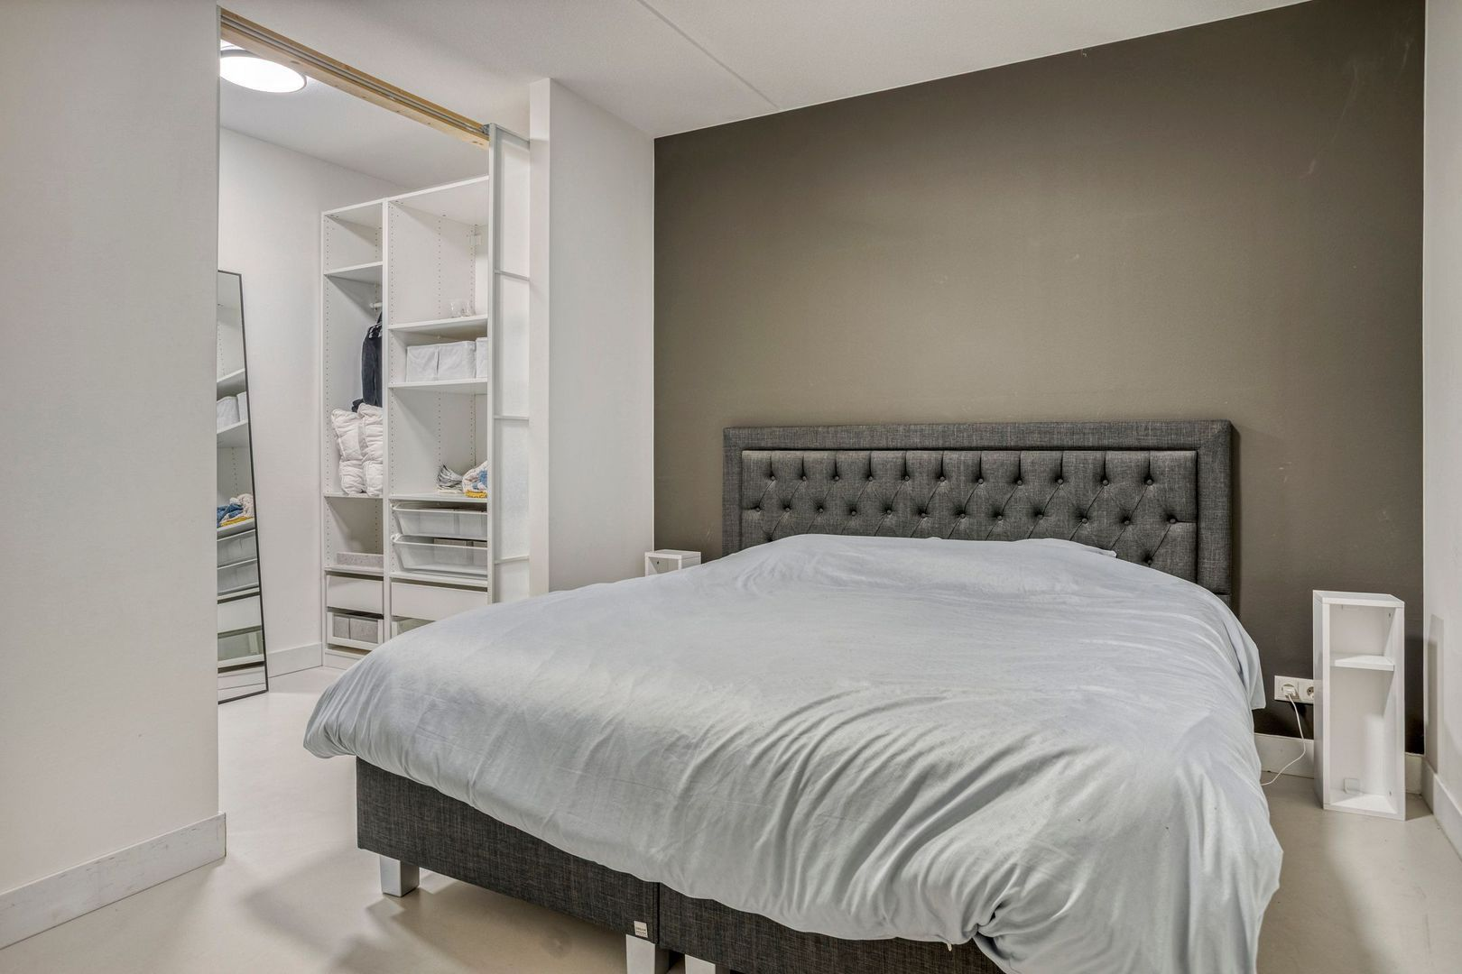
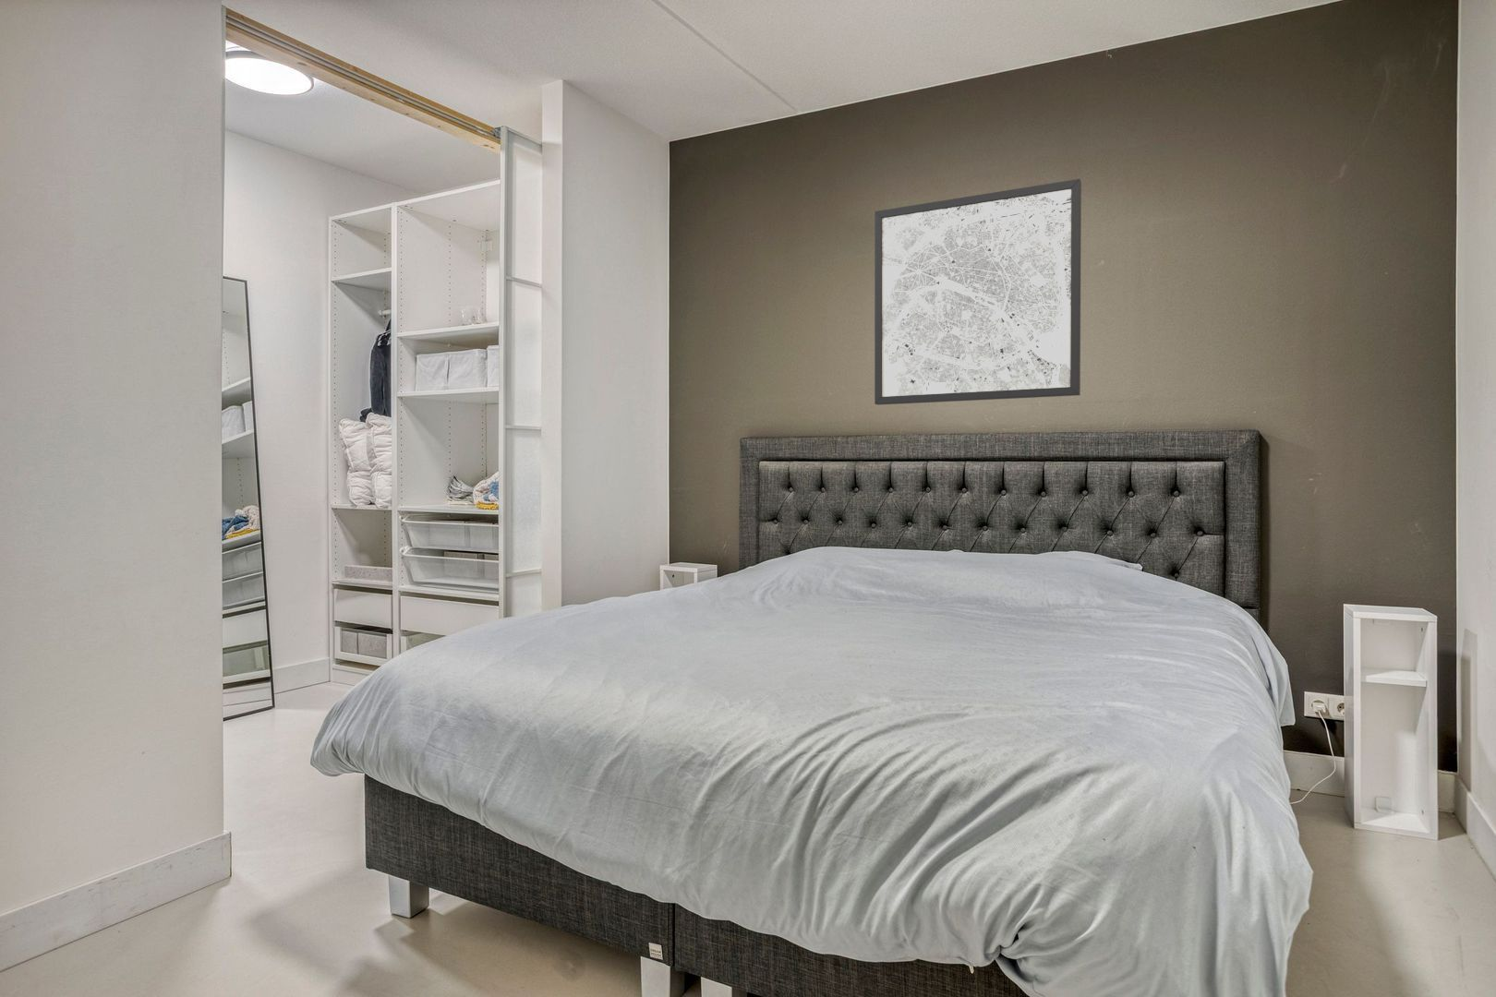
+ wall art [874,178,1082,406]
